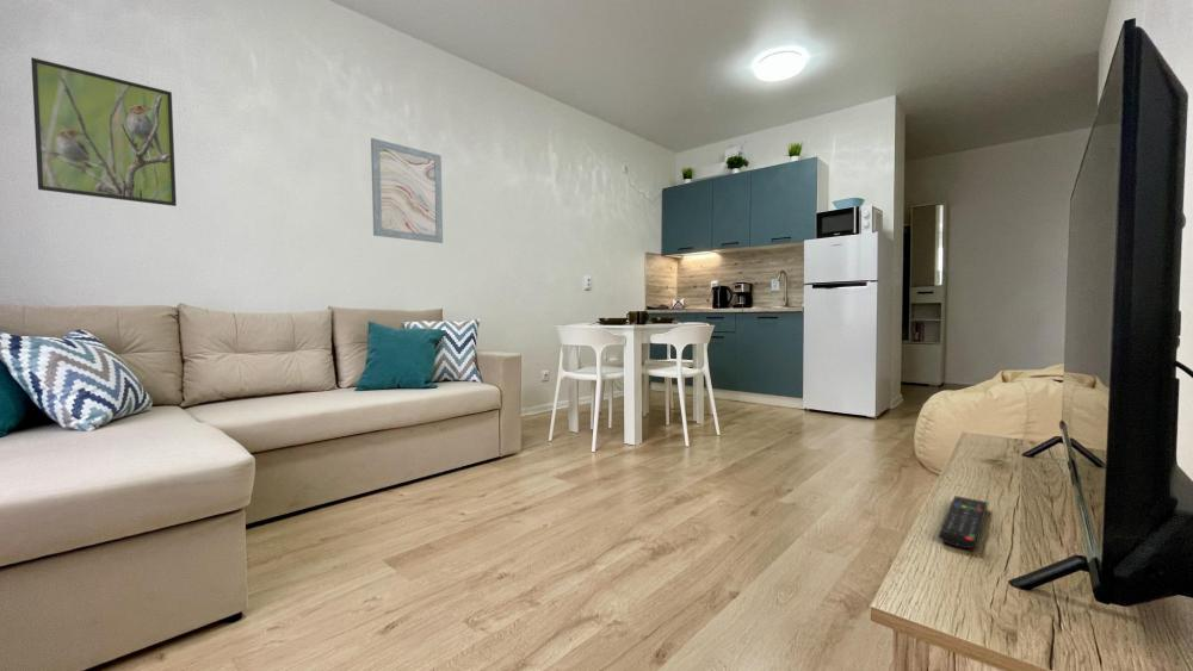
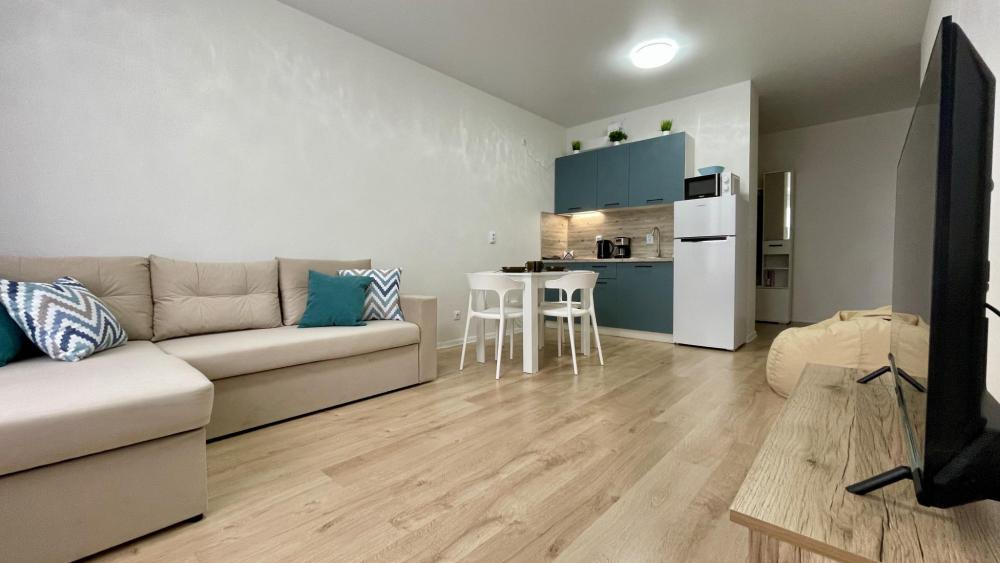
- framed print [30,56,178,207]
- wall art [370,137,444,244]
- remote control [938,495,989,549]
